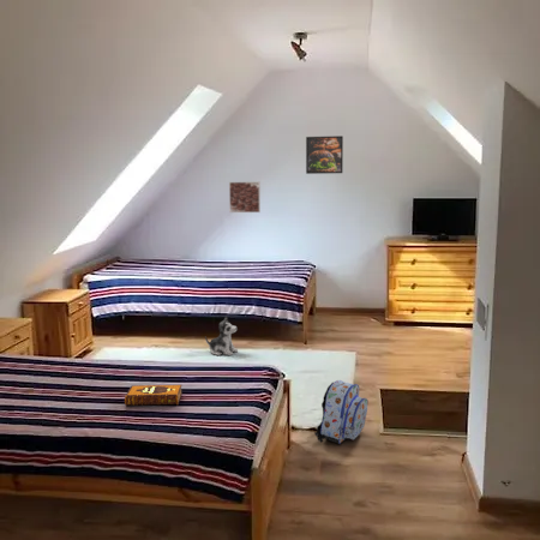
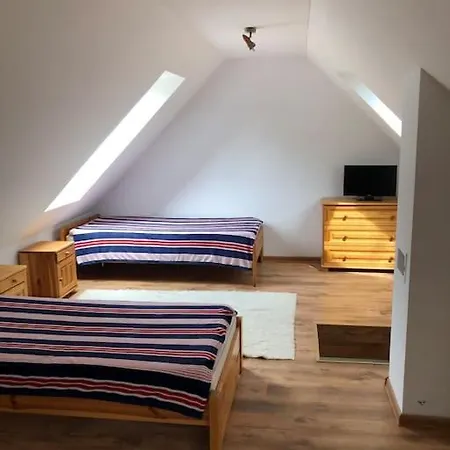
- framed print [305,134,344,175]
- backpack [313,379,370,445]
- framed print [228,181,262,214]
- plush toy [204,316,239,356]
- hardback book [124,384,182,407]
